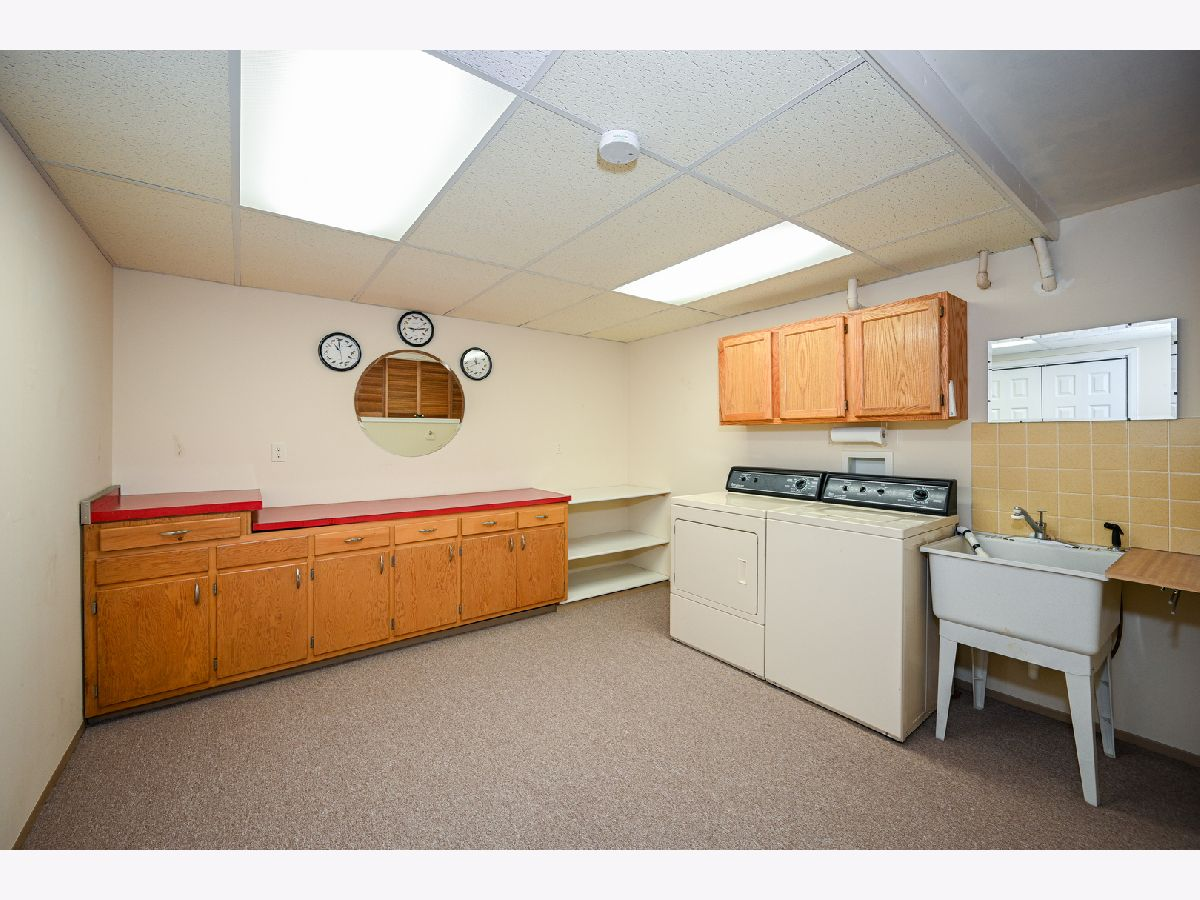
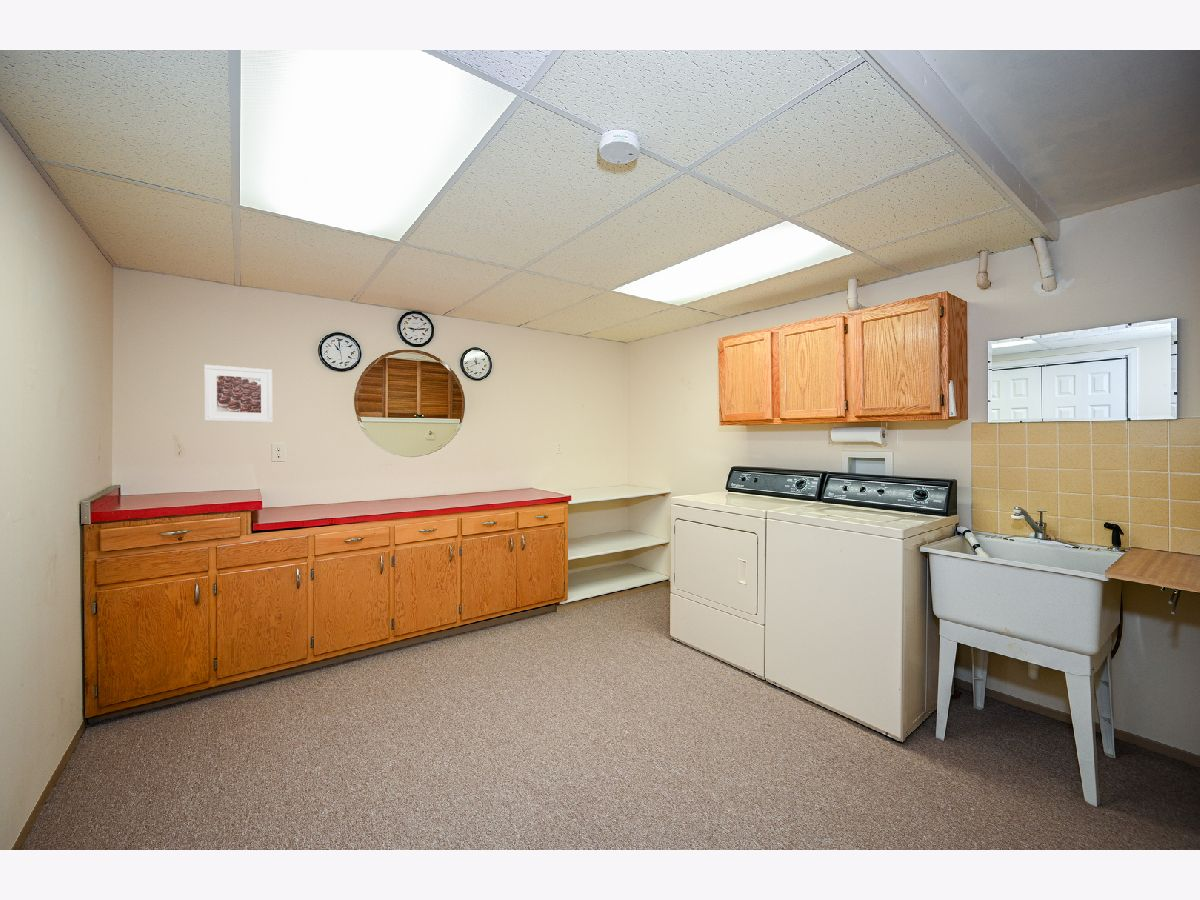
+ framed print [203,364,273,424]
